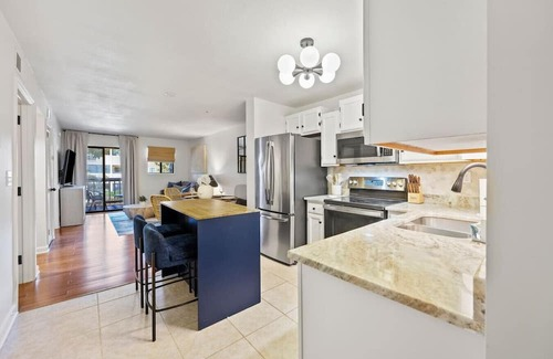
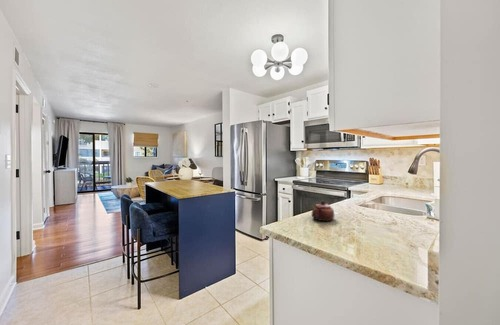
+ teapot [311,199,335,222]
